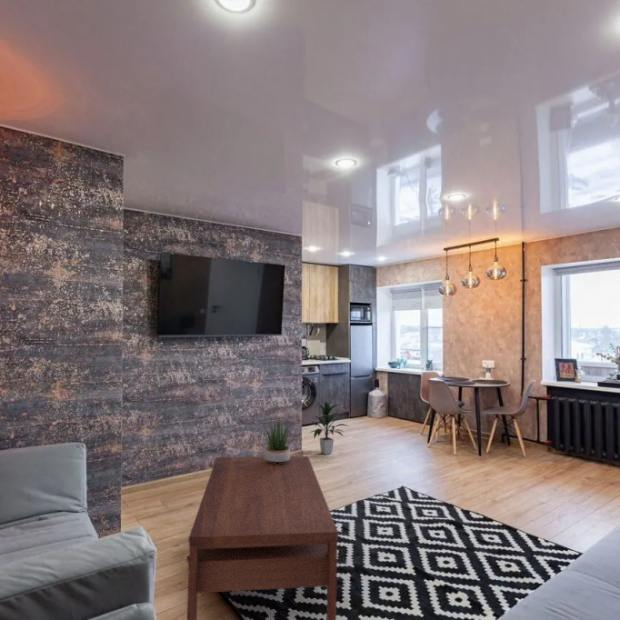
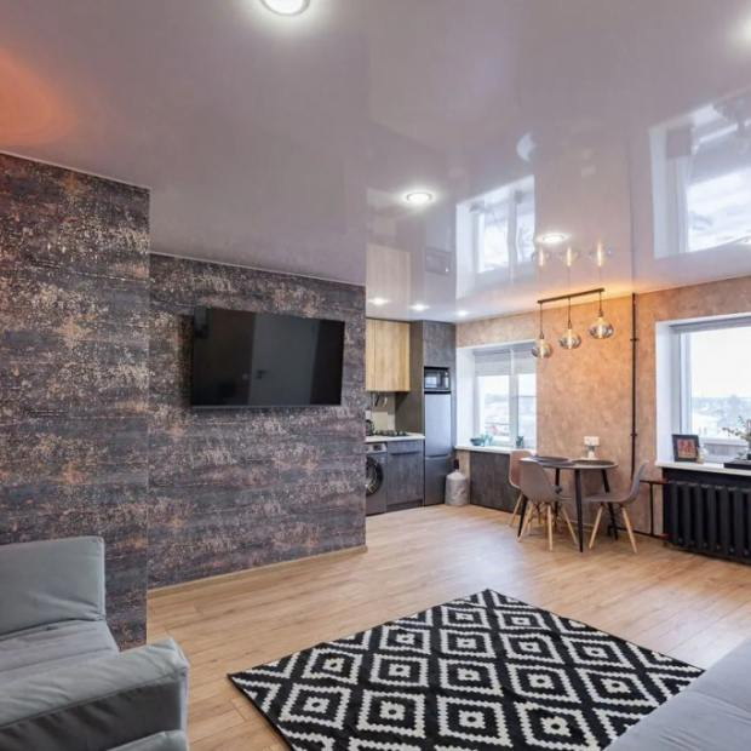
- potted plant [259,415,300,464]
- indoor plant [308,400,349,455]
- coffee table [186,455,339,620]
